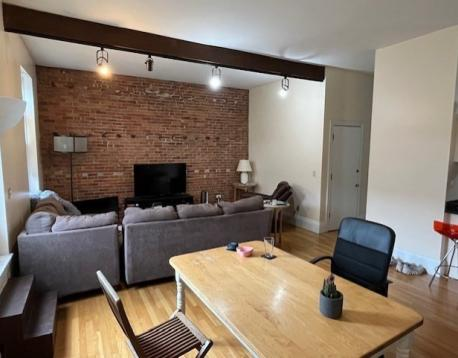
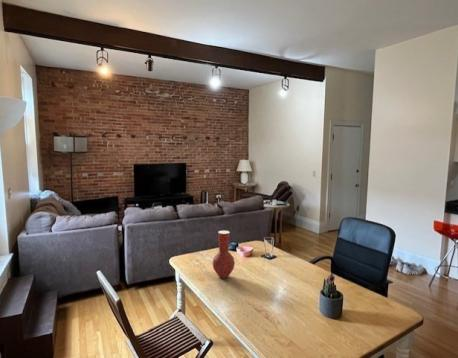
+ vase [212,230,236,280]
